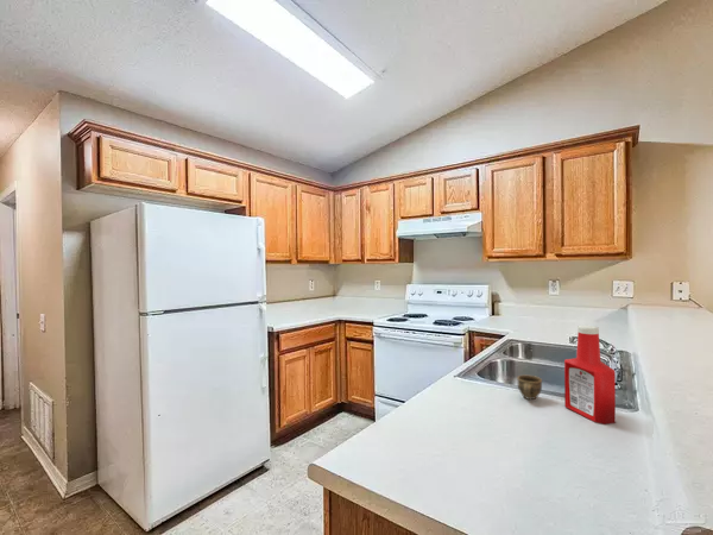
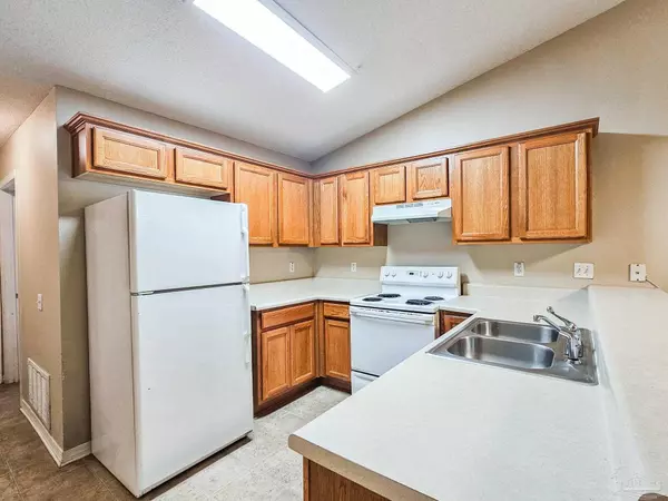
- cup [516,374,543,401]
- soap bottle [563,325,617,426]
